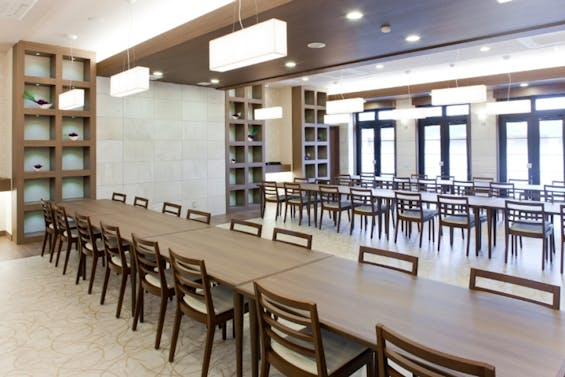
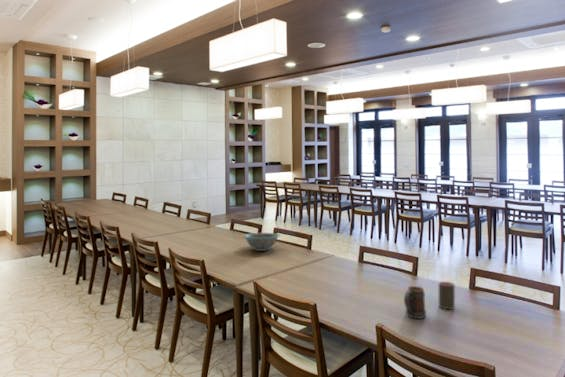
+ decorative bowl [242,232,281,252]
+ mug [403,285,427,320]
+ cup [438,281,456,310]
